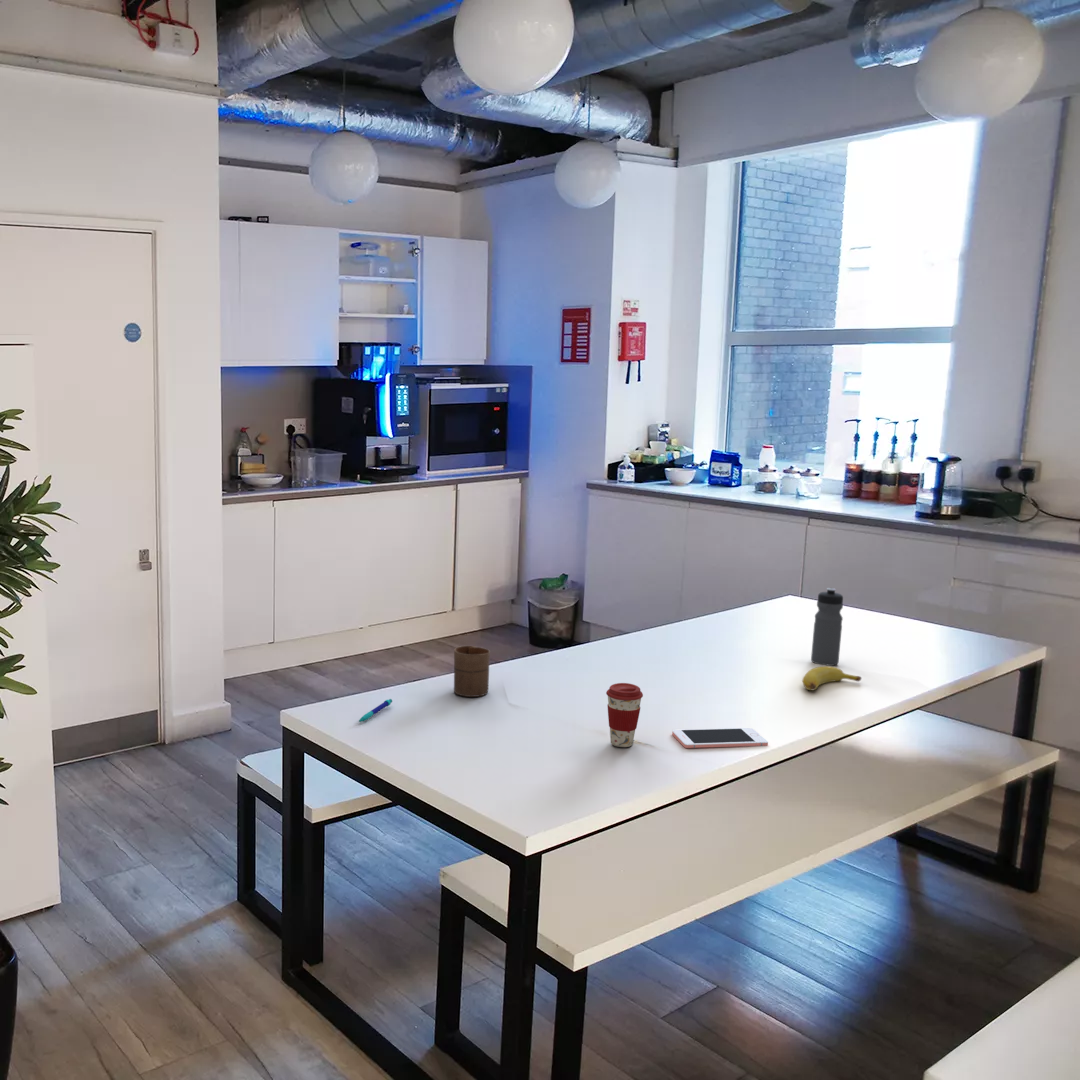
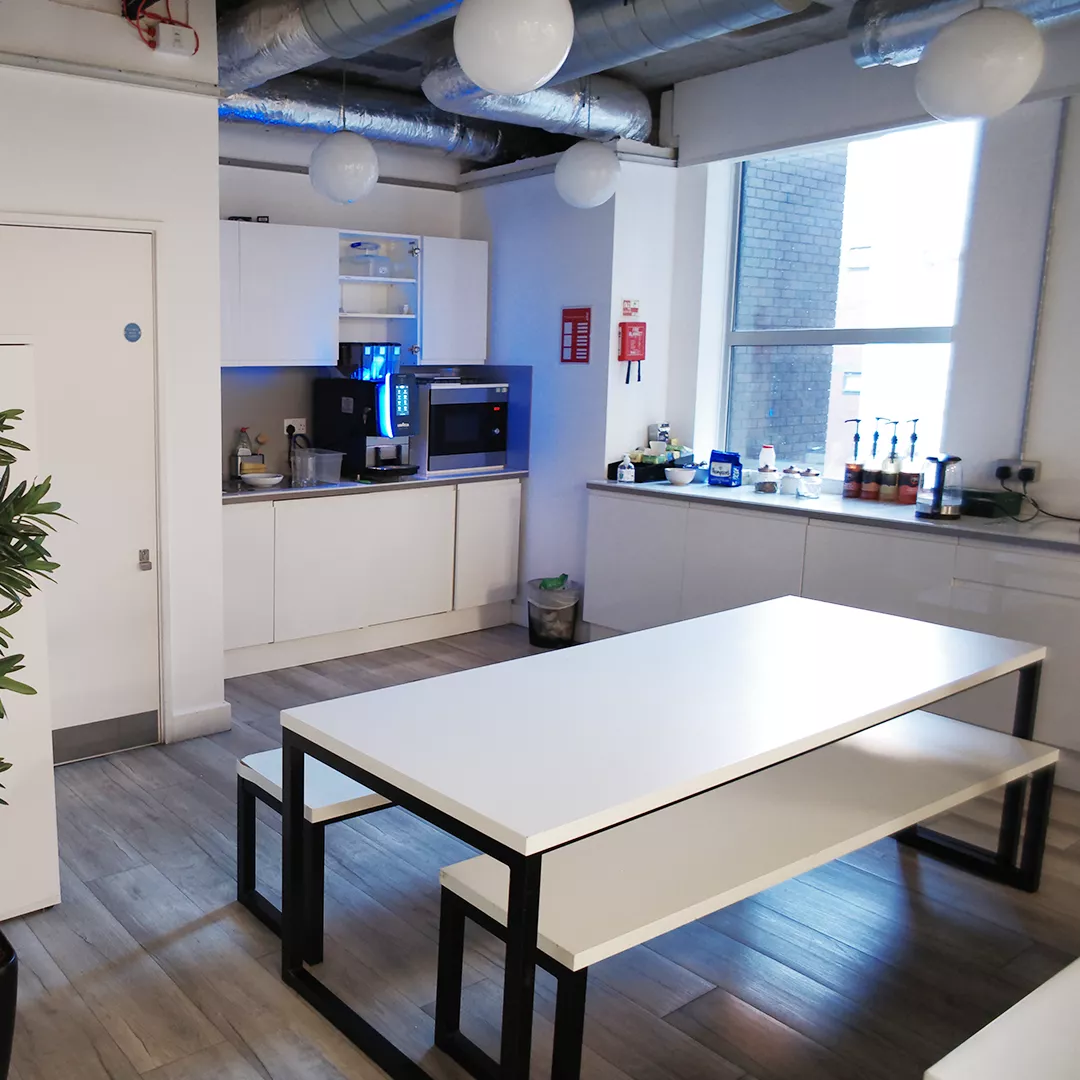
- cup [453,645,491,698]
- water bottle [810,587,844,667]
- banana [802,665,862,691]
- coffee cup [605,682,644,748]
- pen [358,698,393,723]
- cell phone [671,727,769,749]
